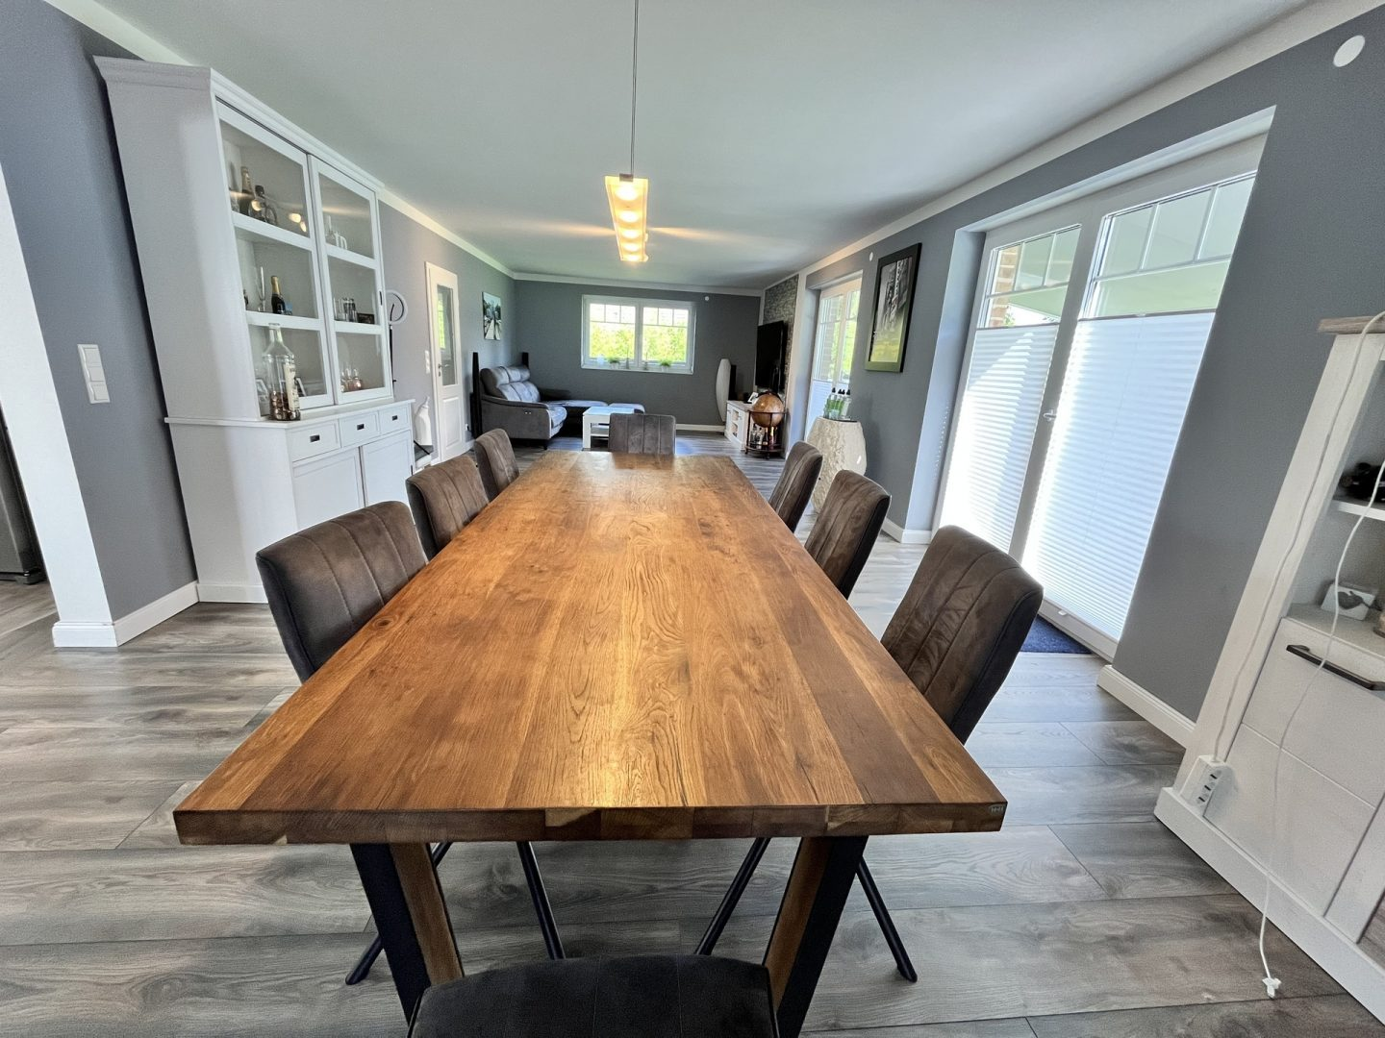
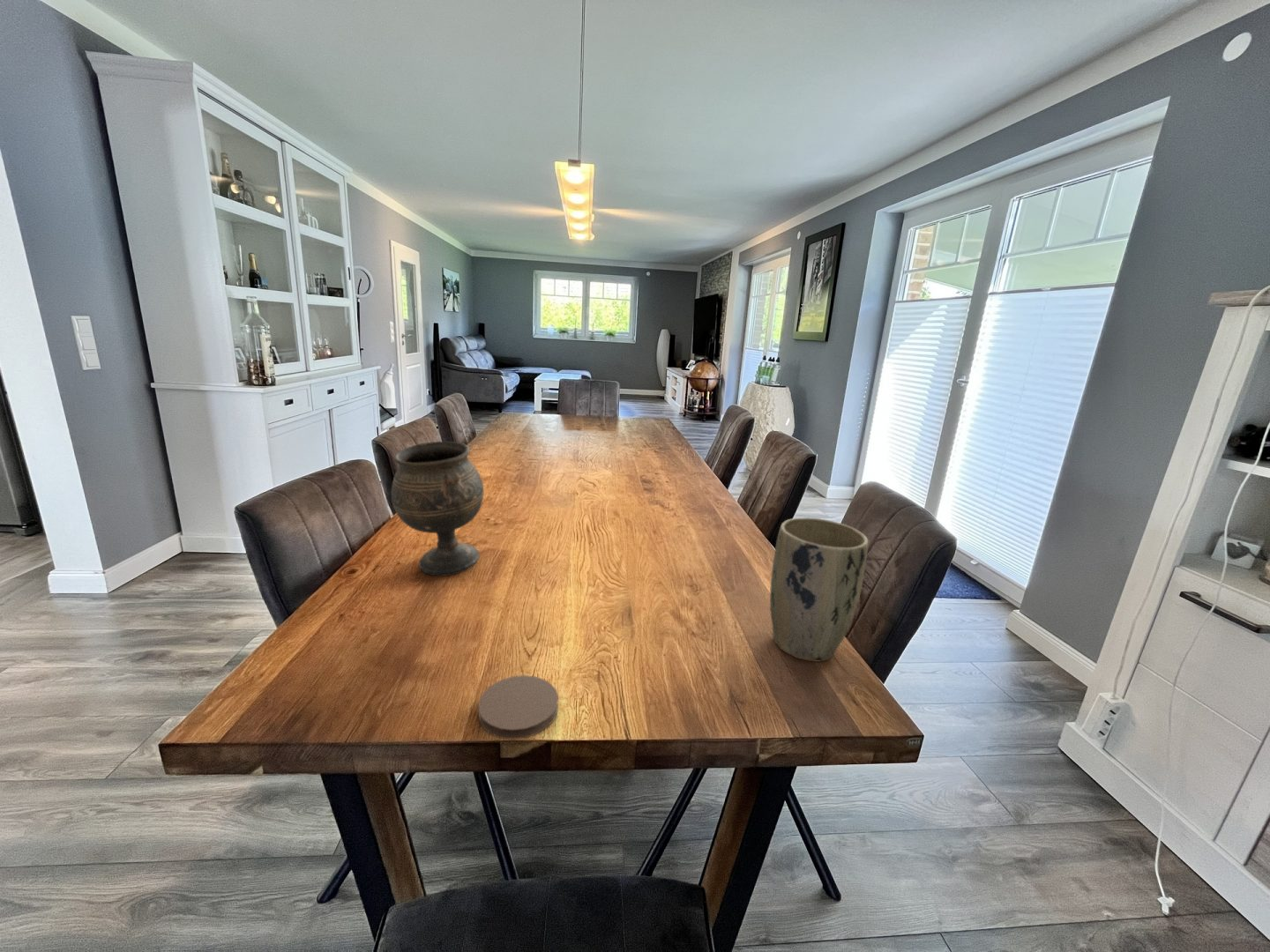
+ coaster [477,674,559,740]
+ plant pot [769,517,869,662]
+ goblet [391,441,485,577]
